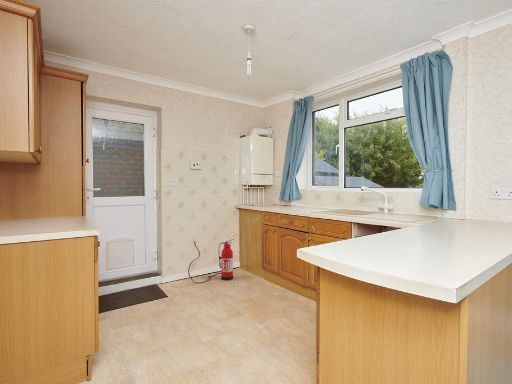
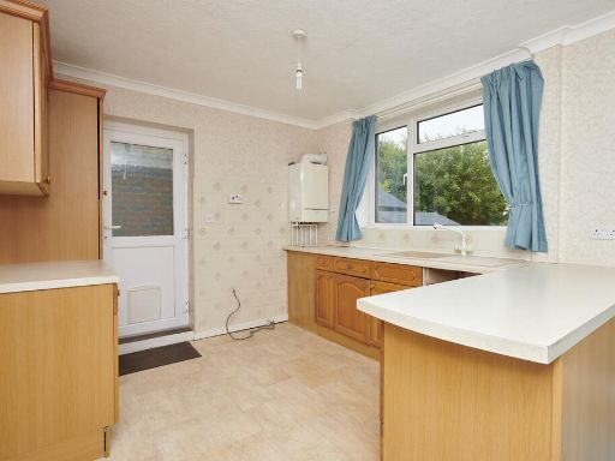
- fire extinguisher [217,238,235,281]
